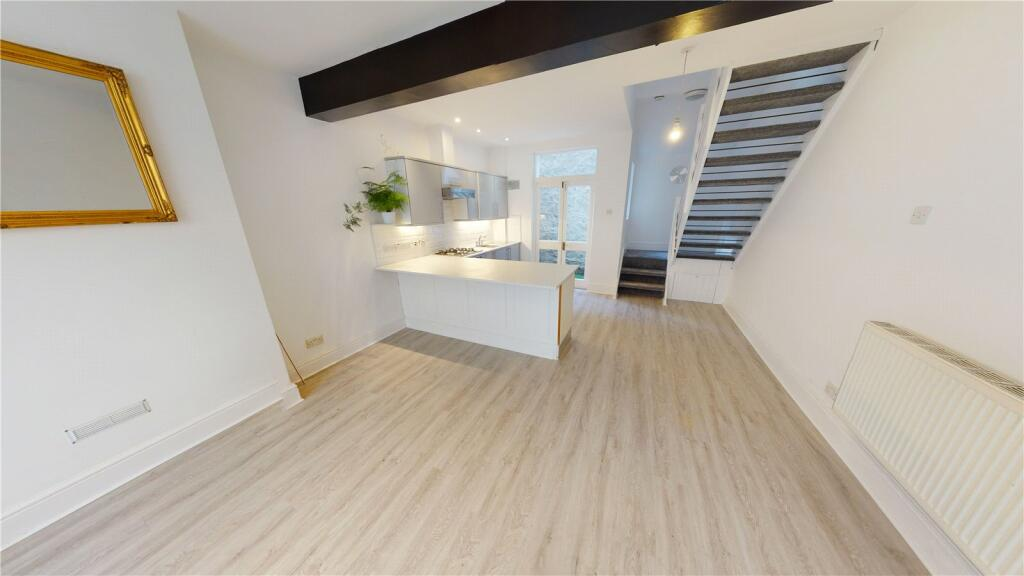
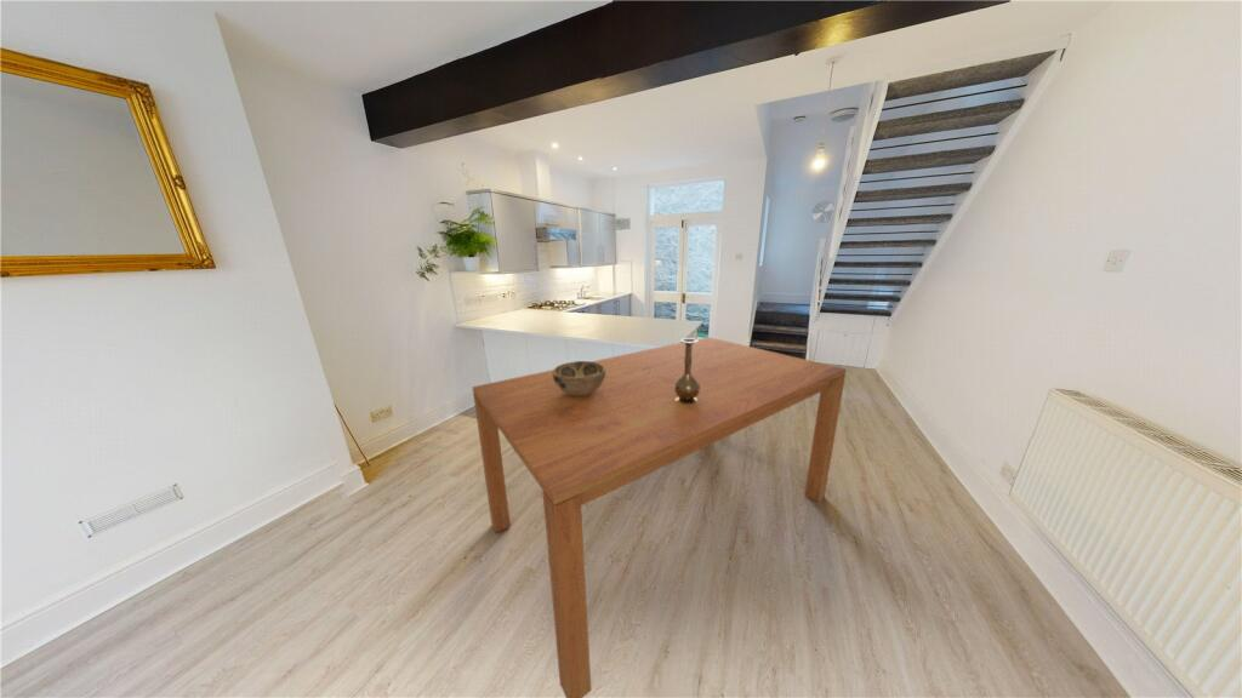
+ dining table [472,336,848,698]
+ decorative bowl [553,360,605,396]
+ vase [674,337,700,404]
